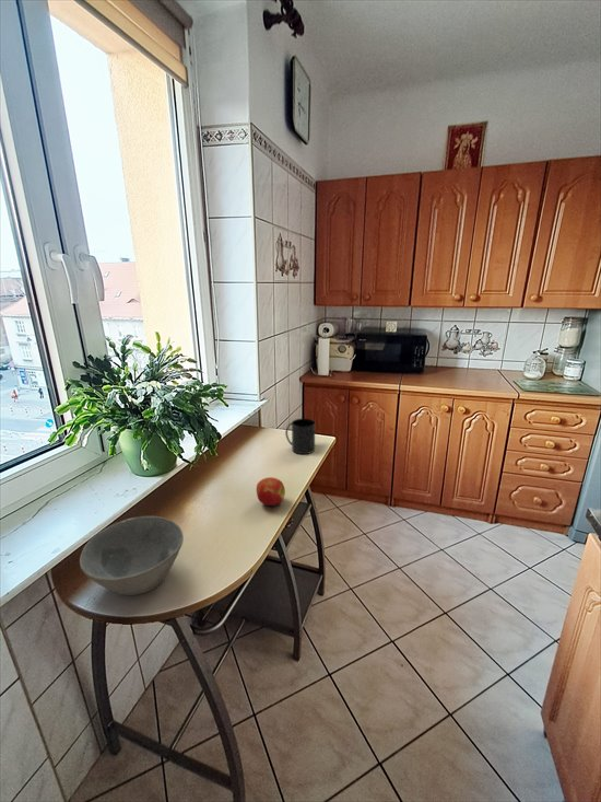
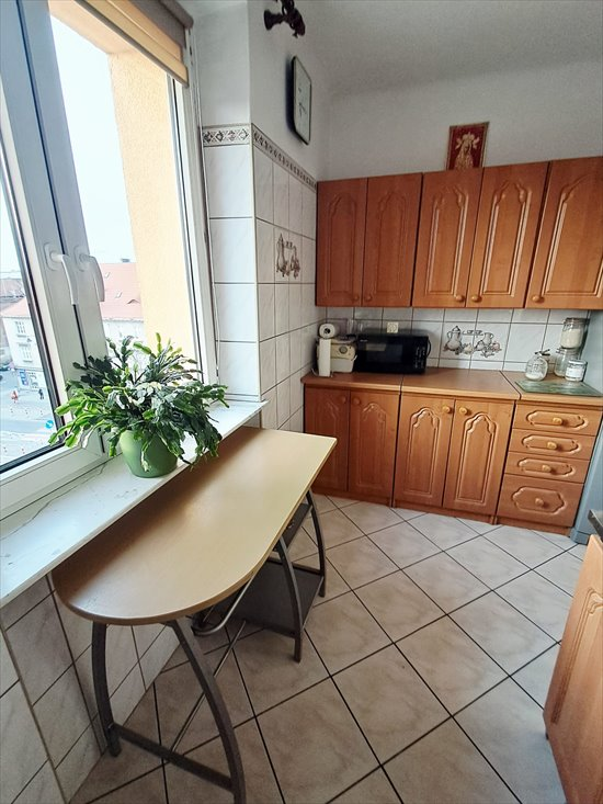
- mug [284,418,317,455]
- bowl [79,515,185,596]
- apple [256,476,286,507]
